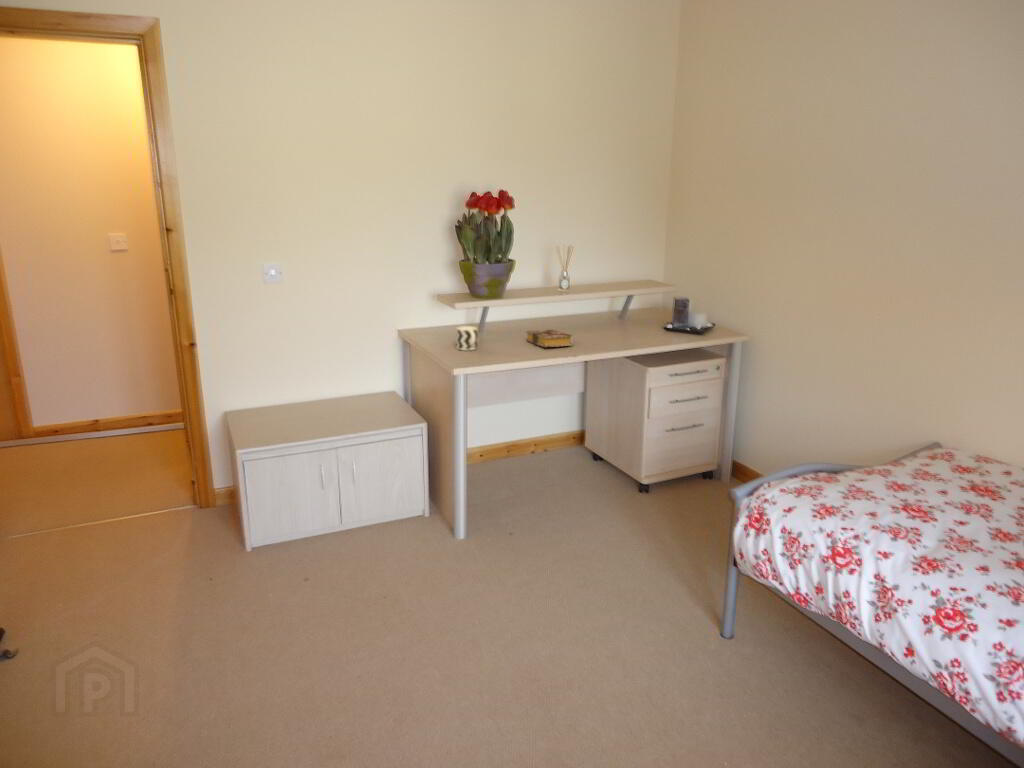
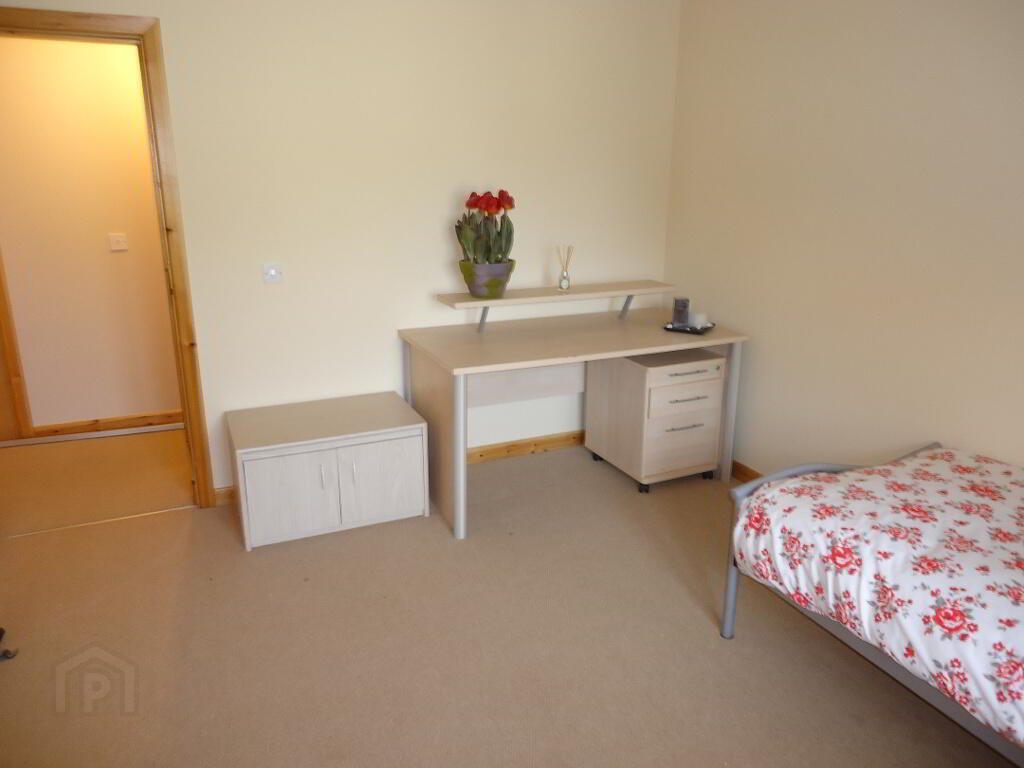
- book [525,329,574,348]
- cup [455,325,479,351]
